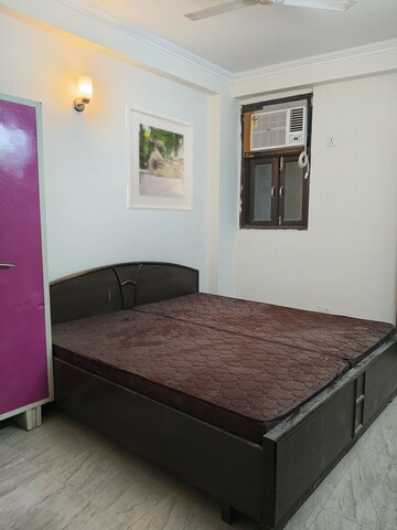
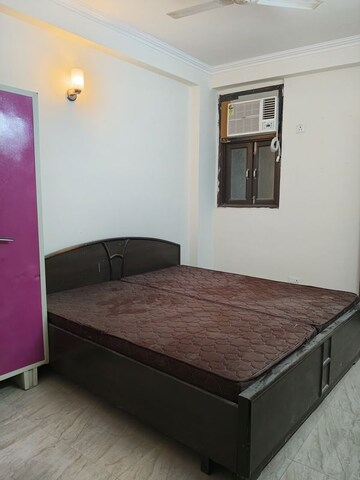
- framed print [125,104,193,212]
